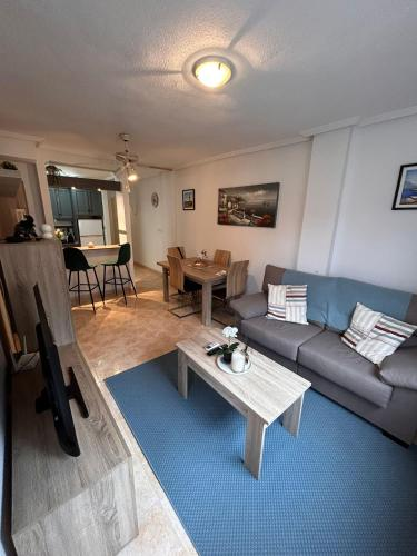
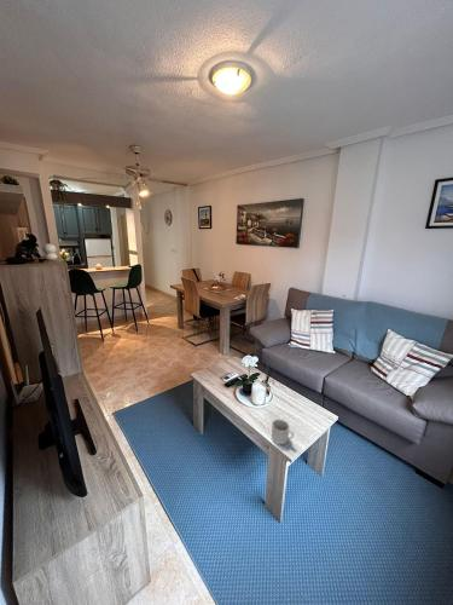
+ mug [271,419,295,445]
